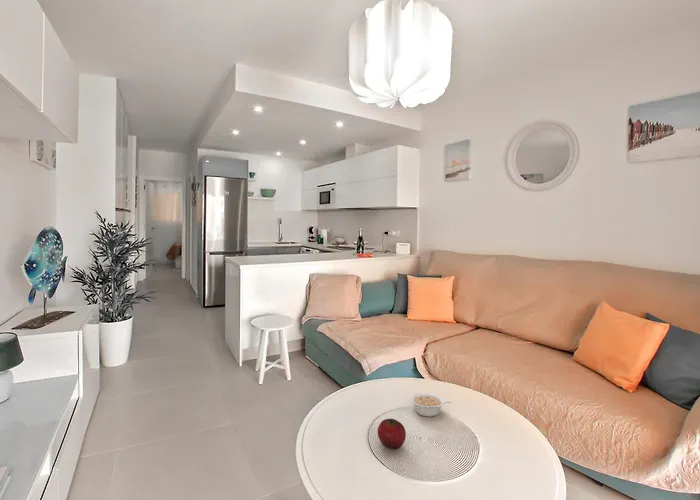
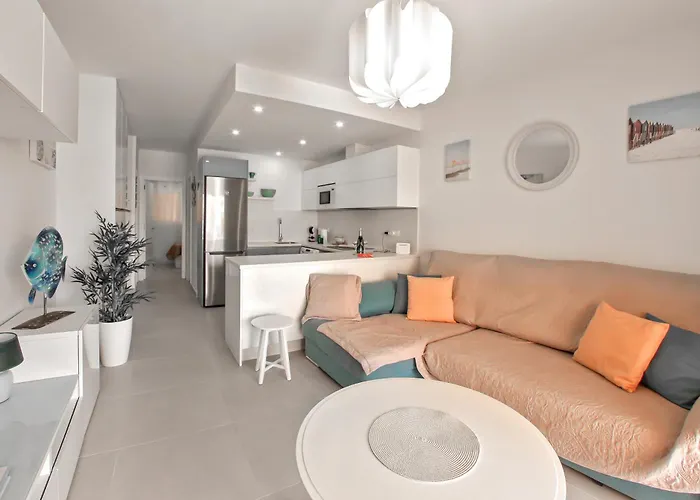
- legume [410,392,452,417]
- fruit [377,418,407,450]
